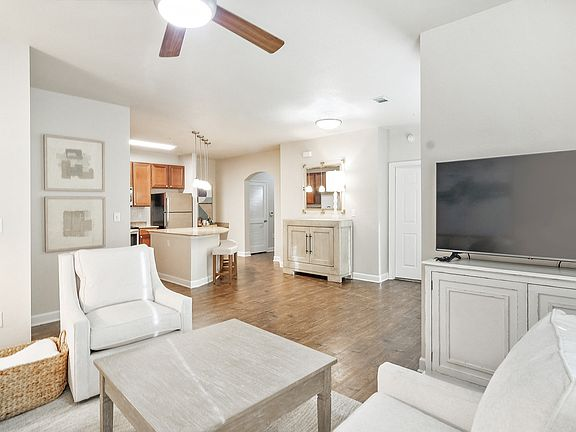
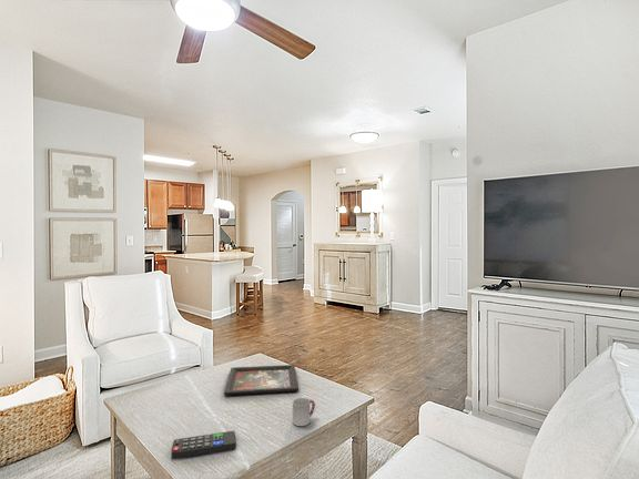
+ decorative tray [223,364,300,396]
+ cup [292,397,316,427]
+ remote control [171,430,237,460]
